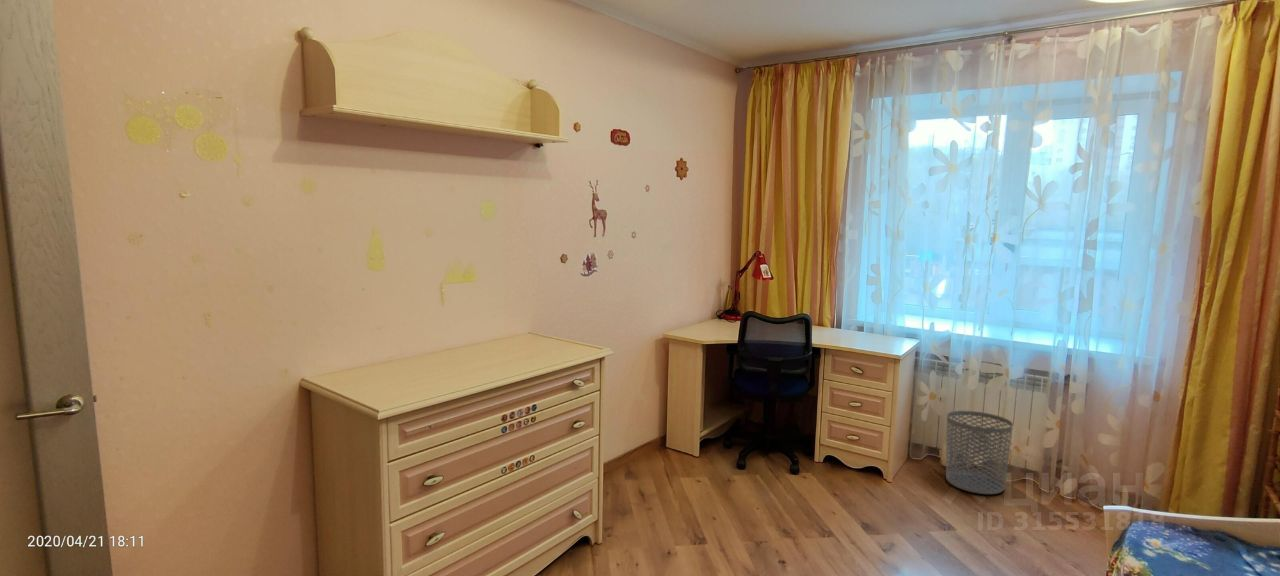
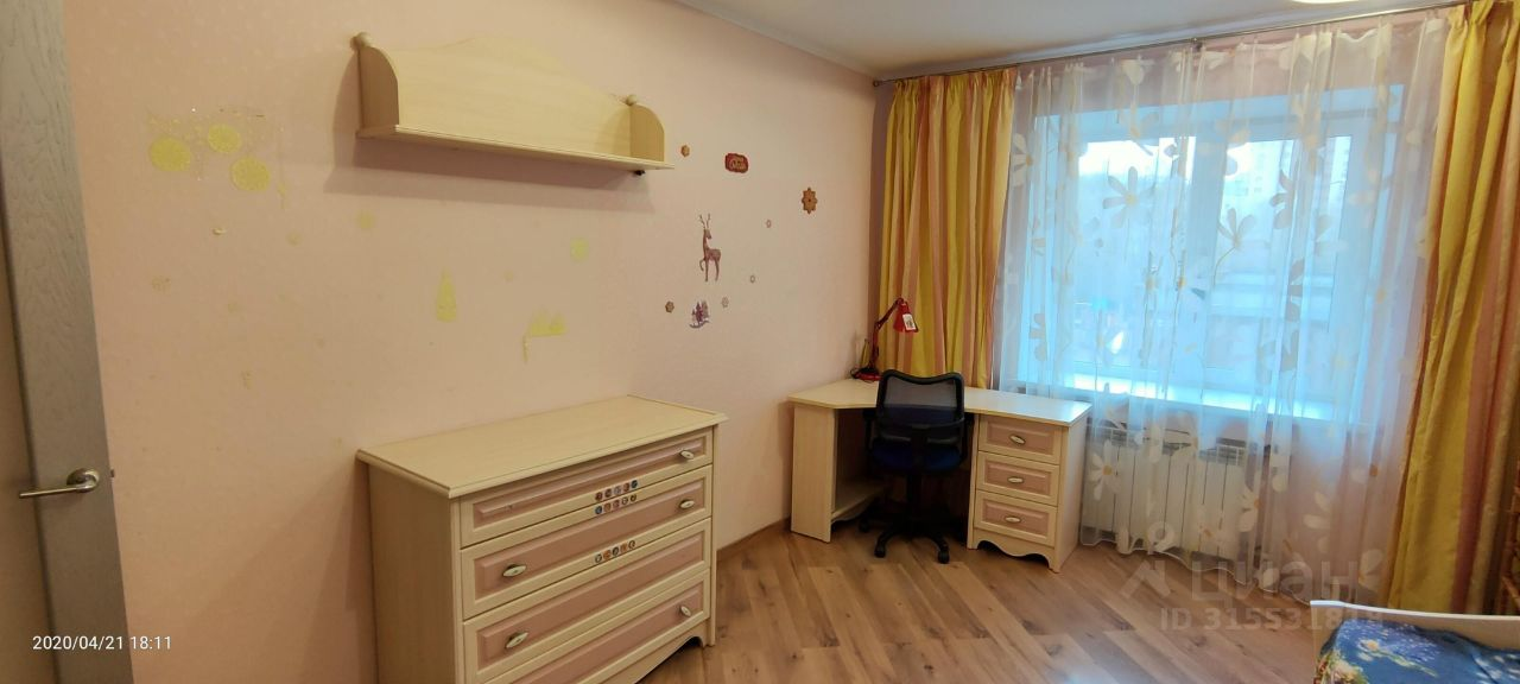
- waste bin [945,410,1014,495]
